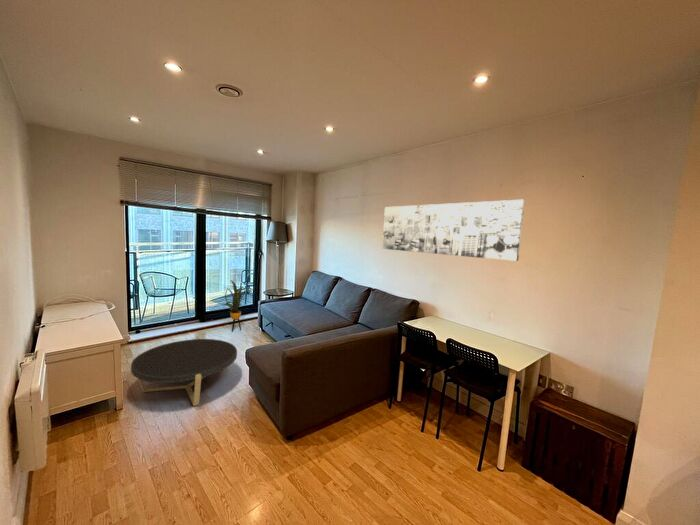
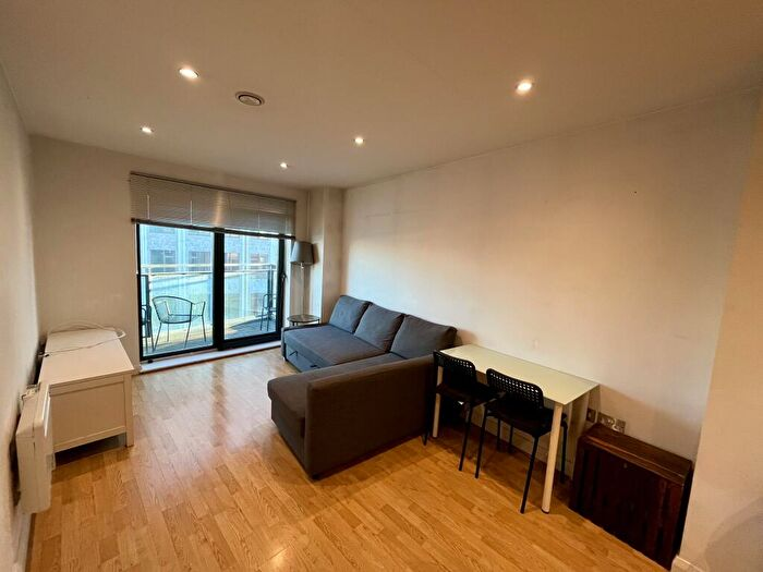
- house plant [220,279,255,333]
- wall art [381,199,526,262]
- coffee table [130,338,238,407]
